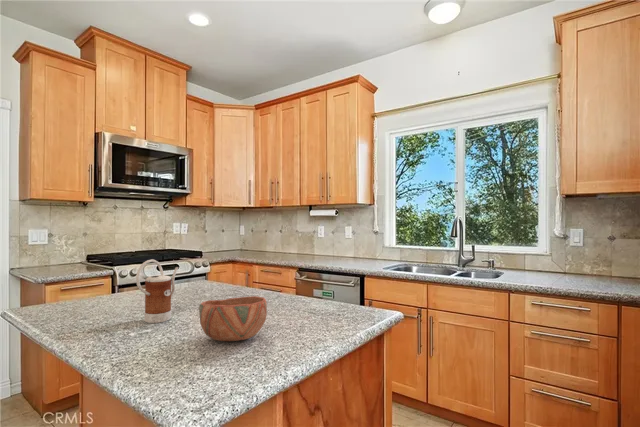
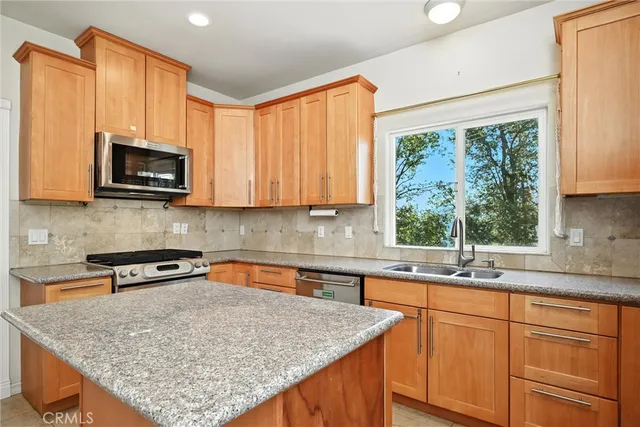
- kettle [135,258,180,324]
- bowl [198,295,268,342]
